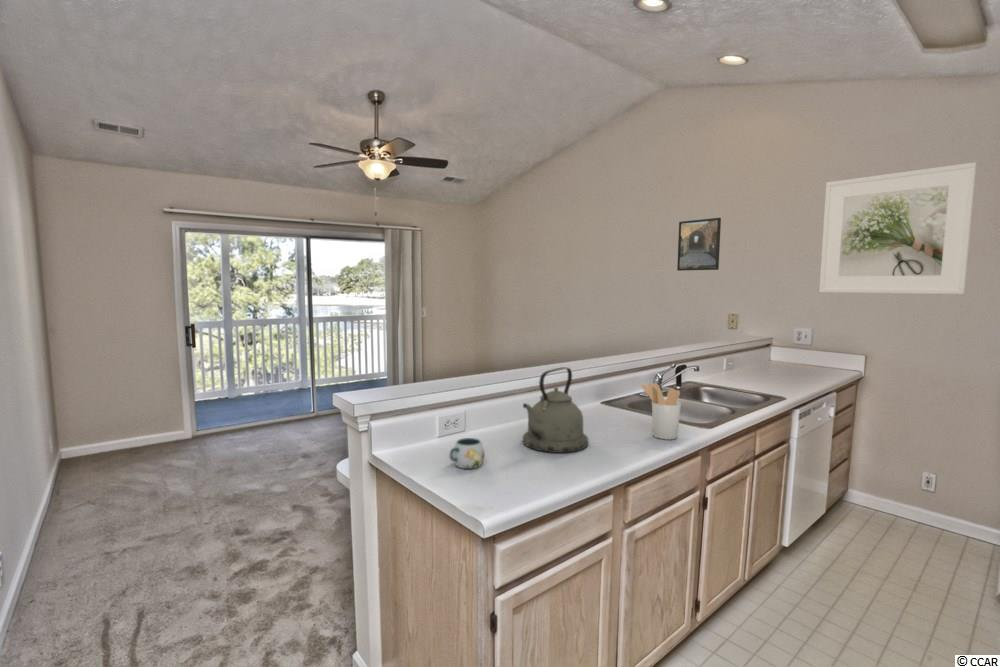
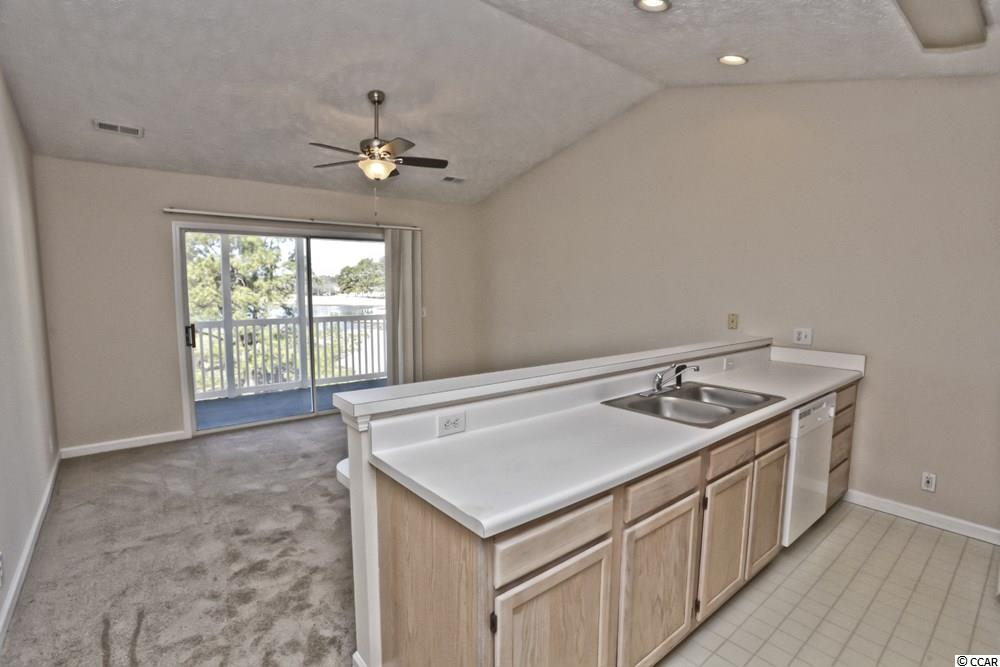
- kettle [522,366,589,454]
- utensil holder [640,382,682,440]
- mug [449,437,486,470]
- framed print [818,161,978,295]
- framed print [676,217,722,272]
